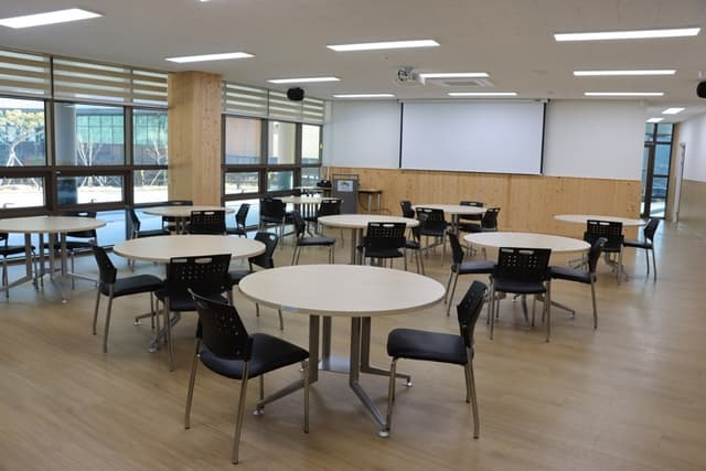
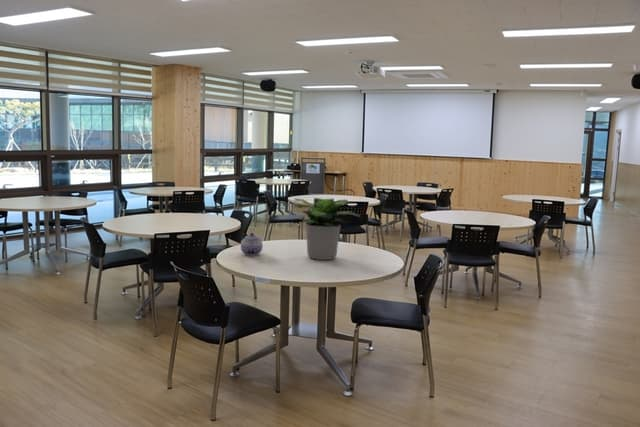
+ teapot [240,232,264,256]
+ potted plant [291,197,362,261]
